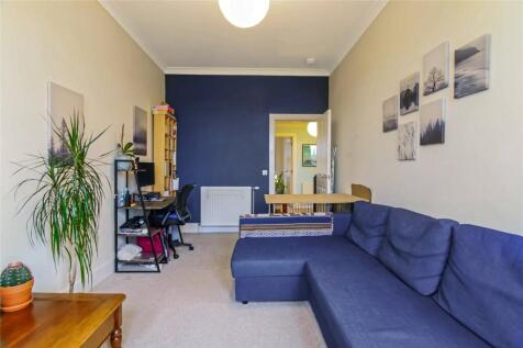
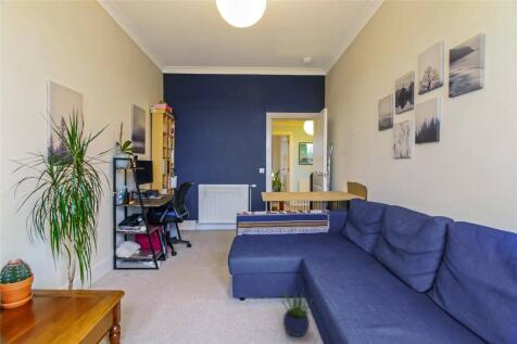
+ potted plant [280,288,314,337]
